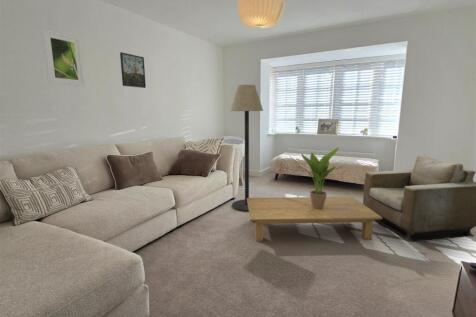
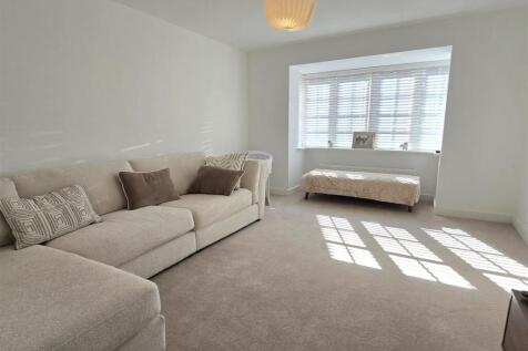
- floor lamp [229,84,264,213]
- potted plant [294,146,345,209]
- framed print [41,28,86,87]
- coffee table [247,196,382,242]
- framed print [119,51,147,89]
- armchair [362,155,476,242]
